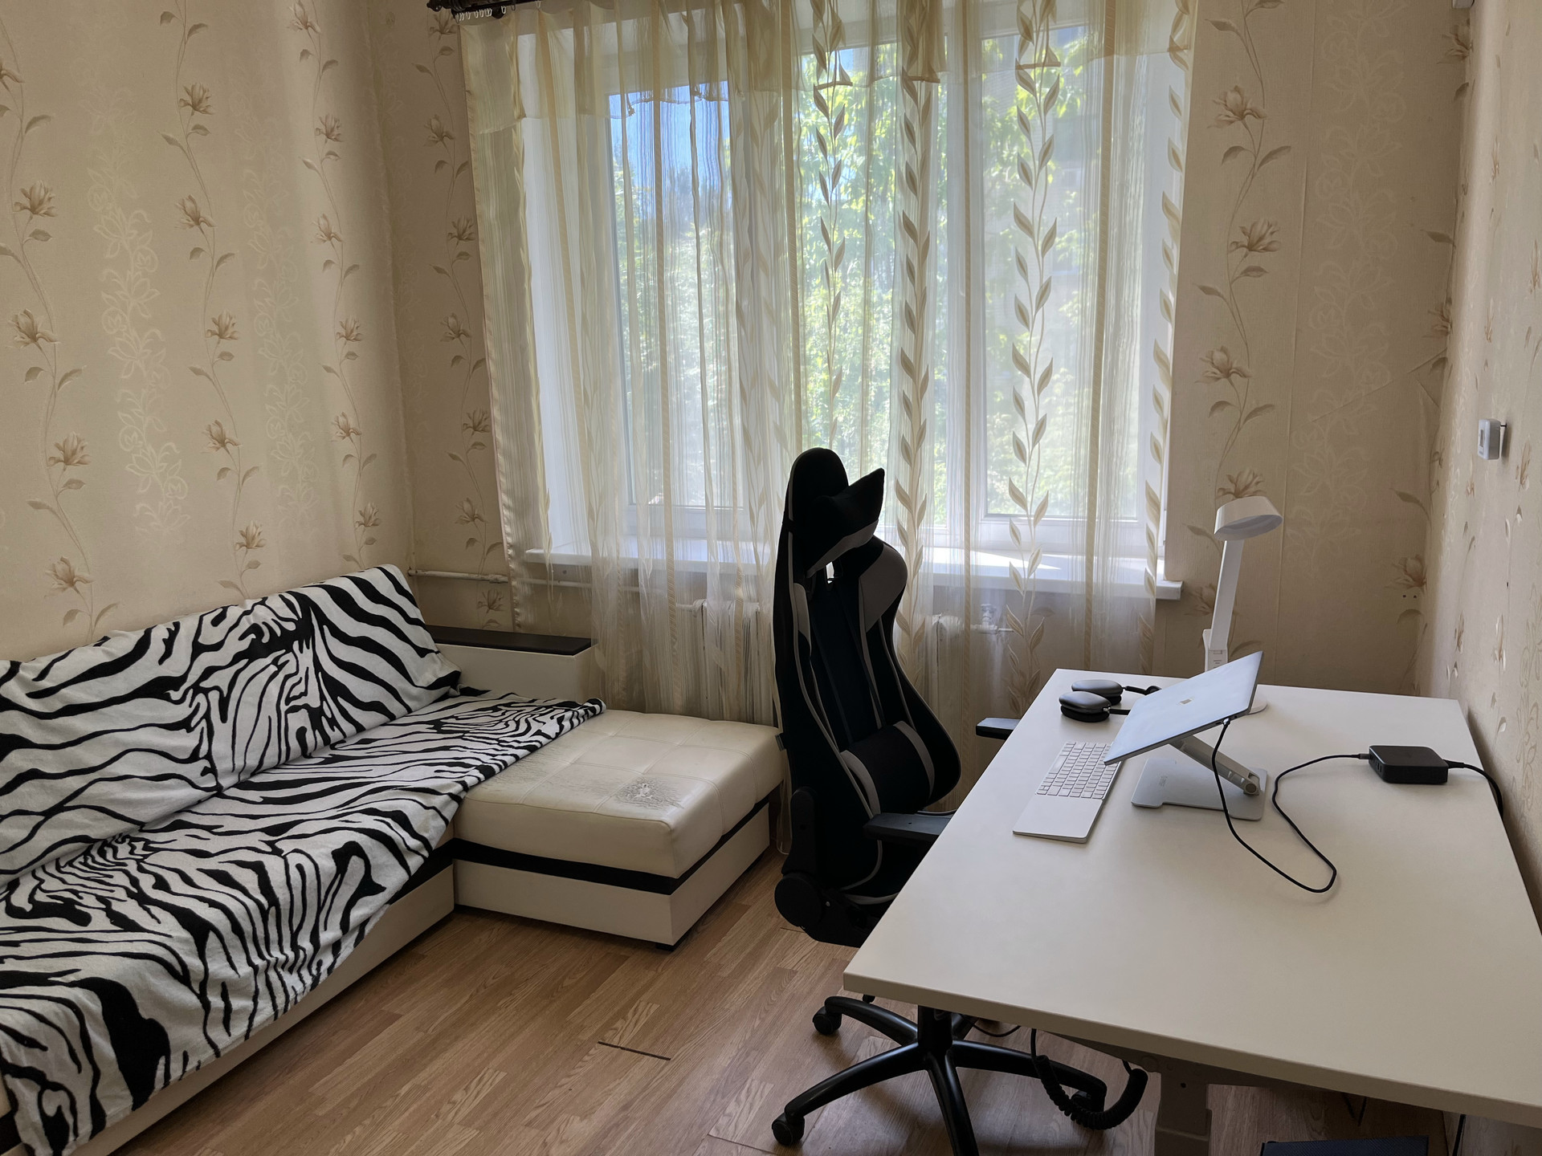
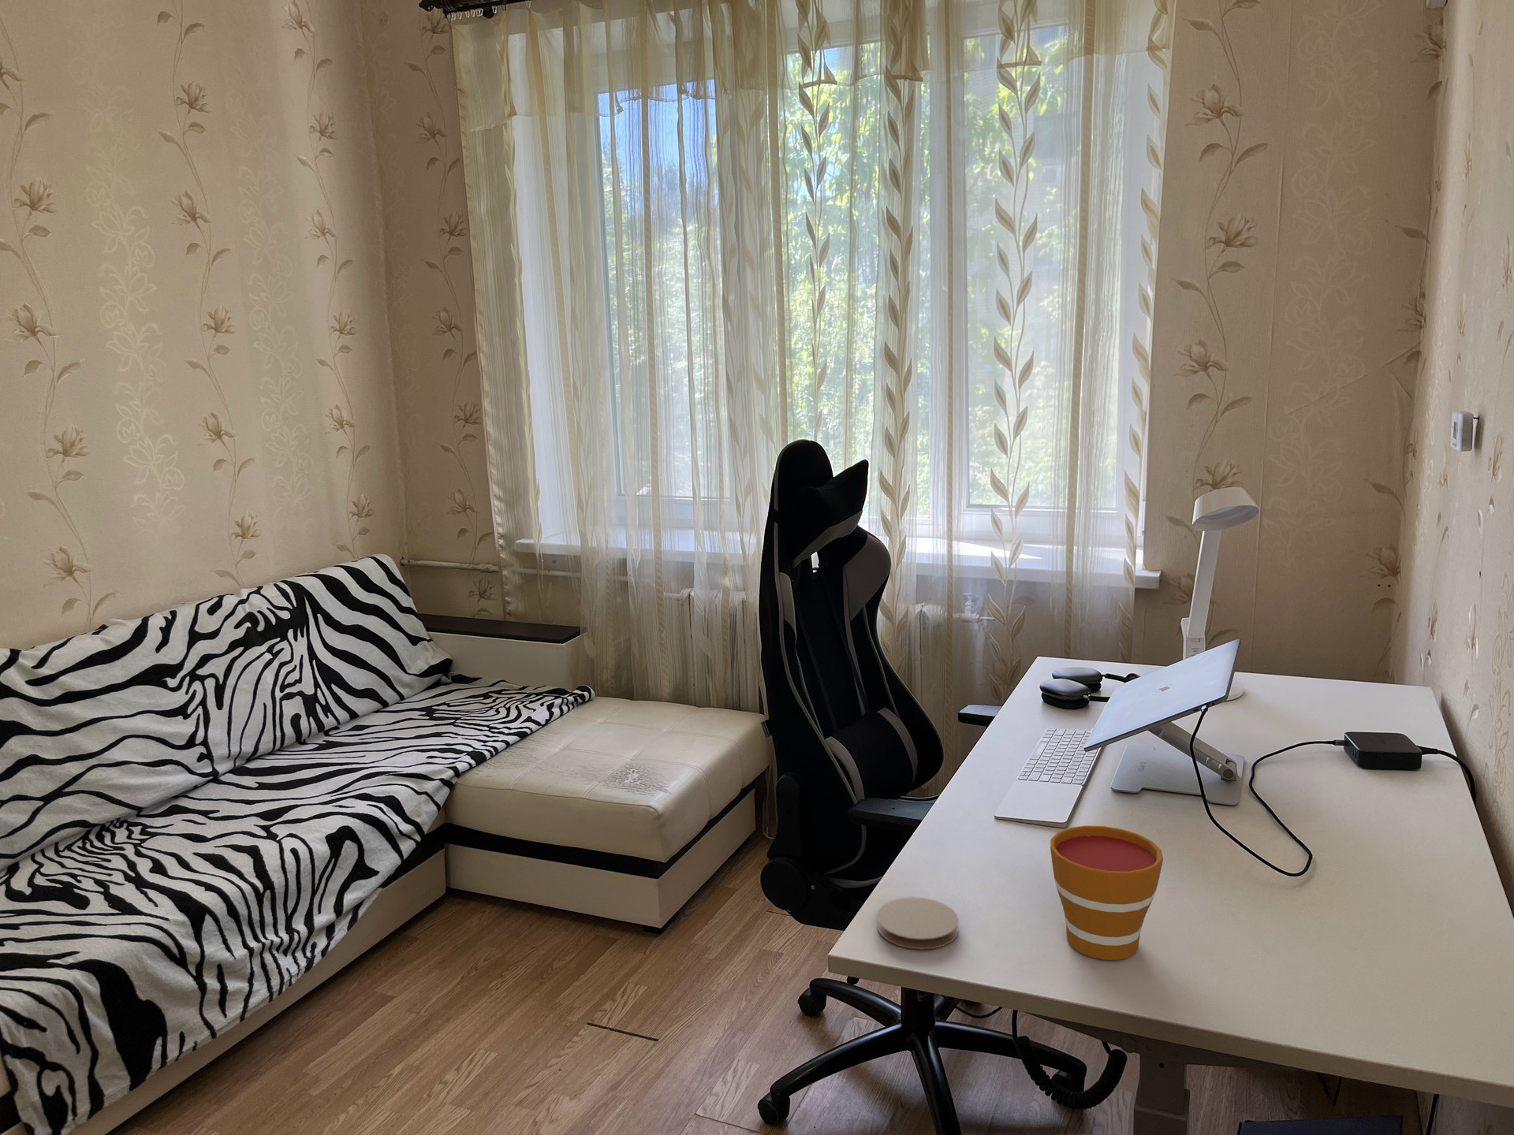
+ coaster [876,897,960,950]
+ cup [1049,825,1164,961]
